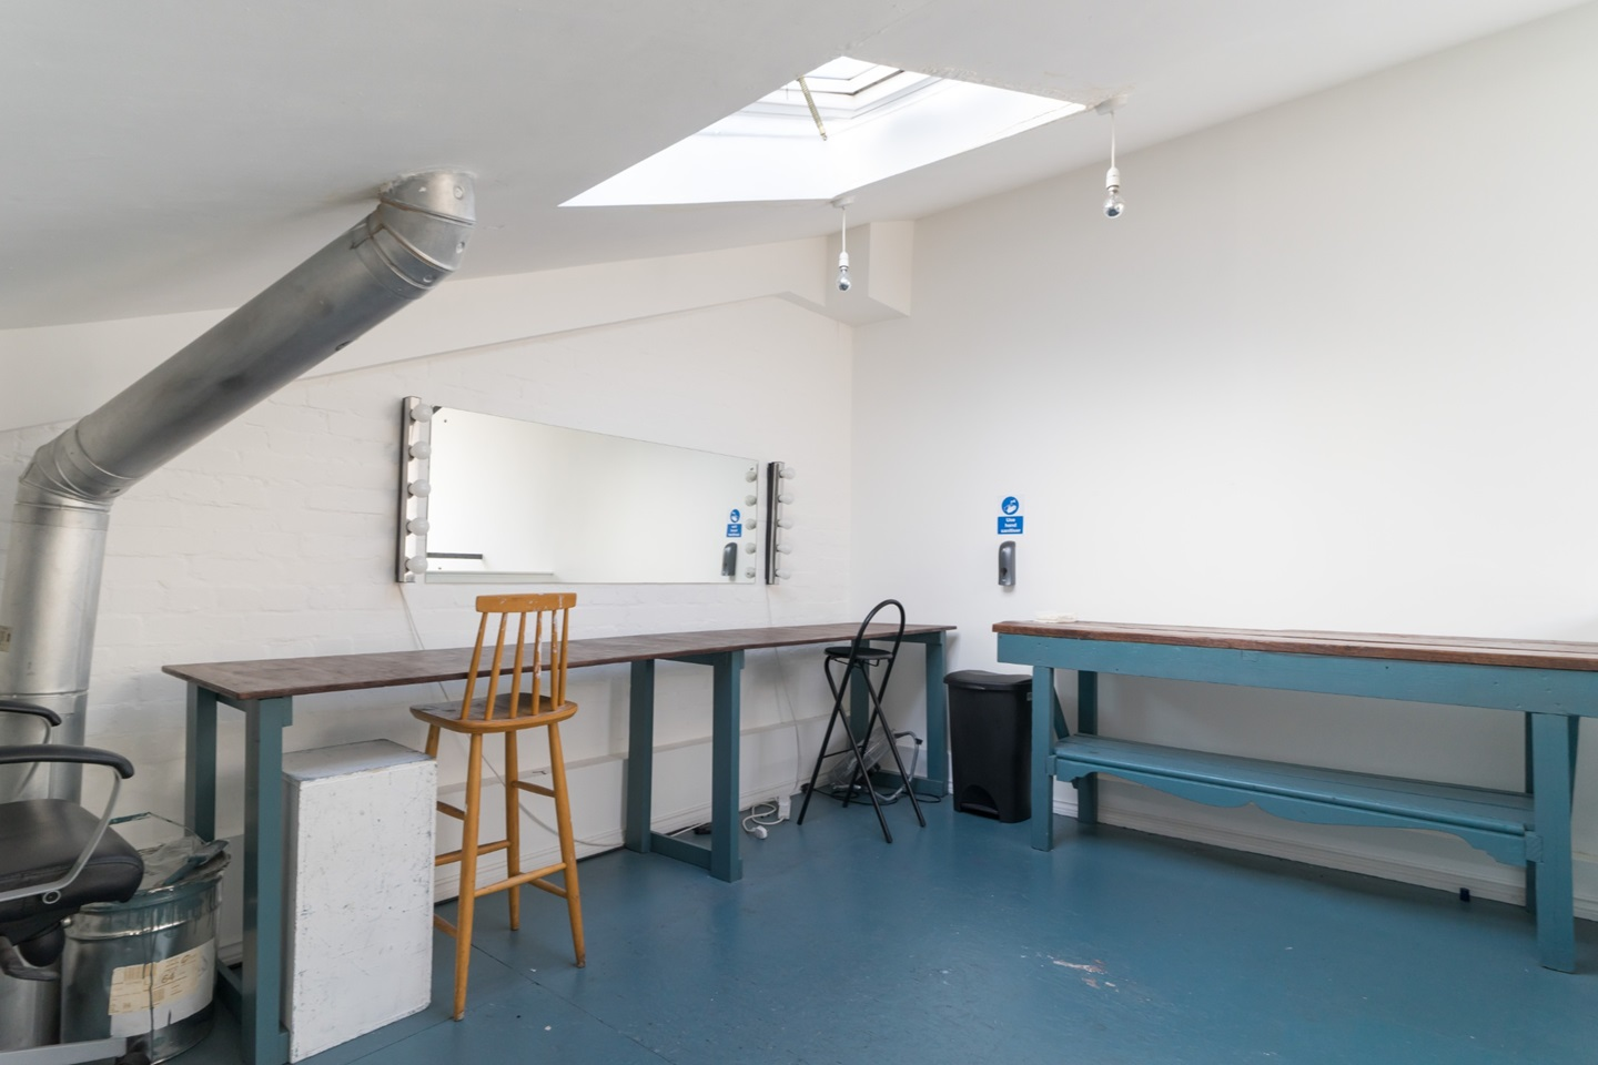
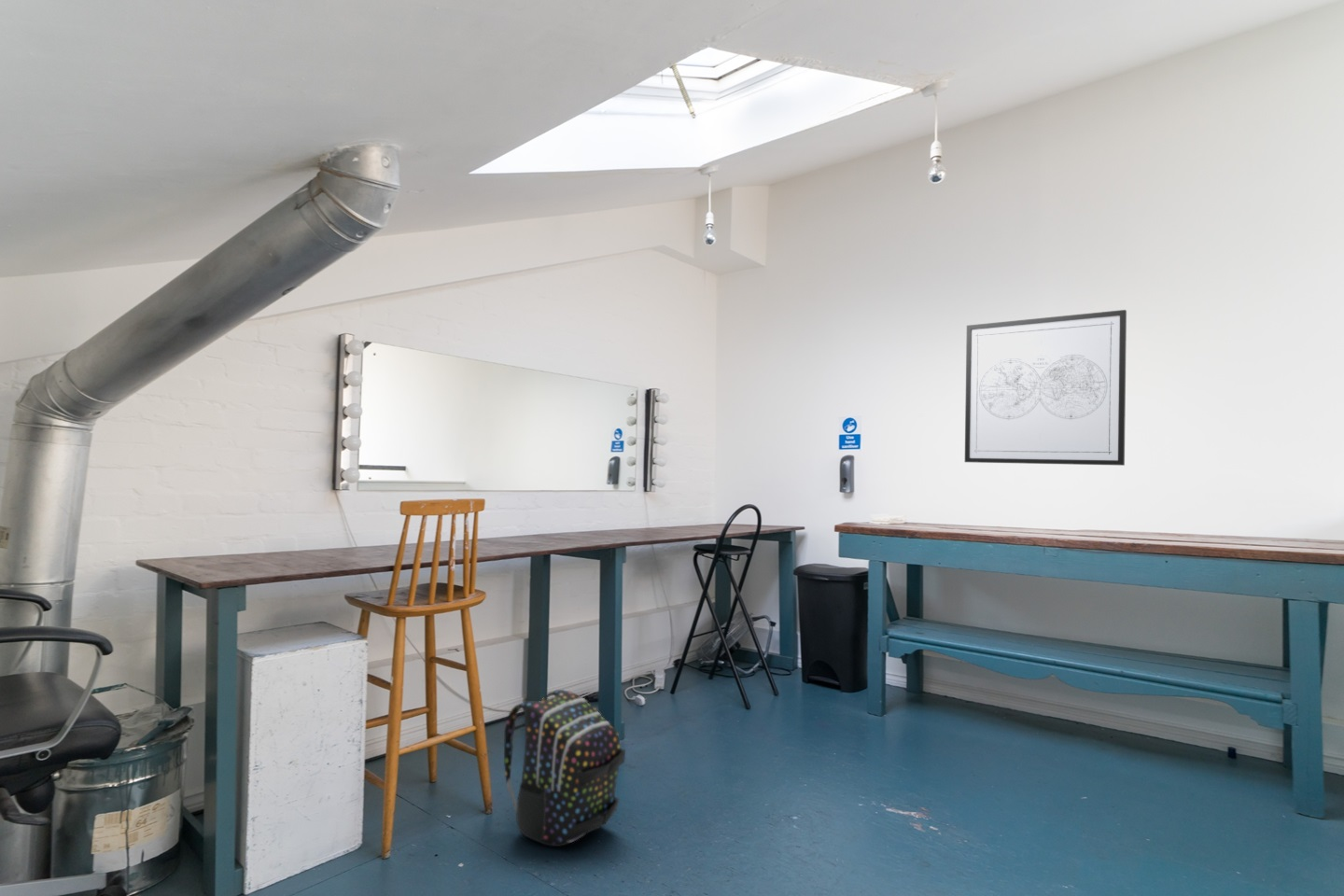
+ wall art [964,309,1127,467]
+ backpack [503,689,626,847]
